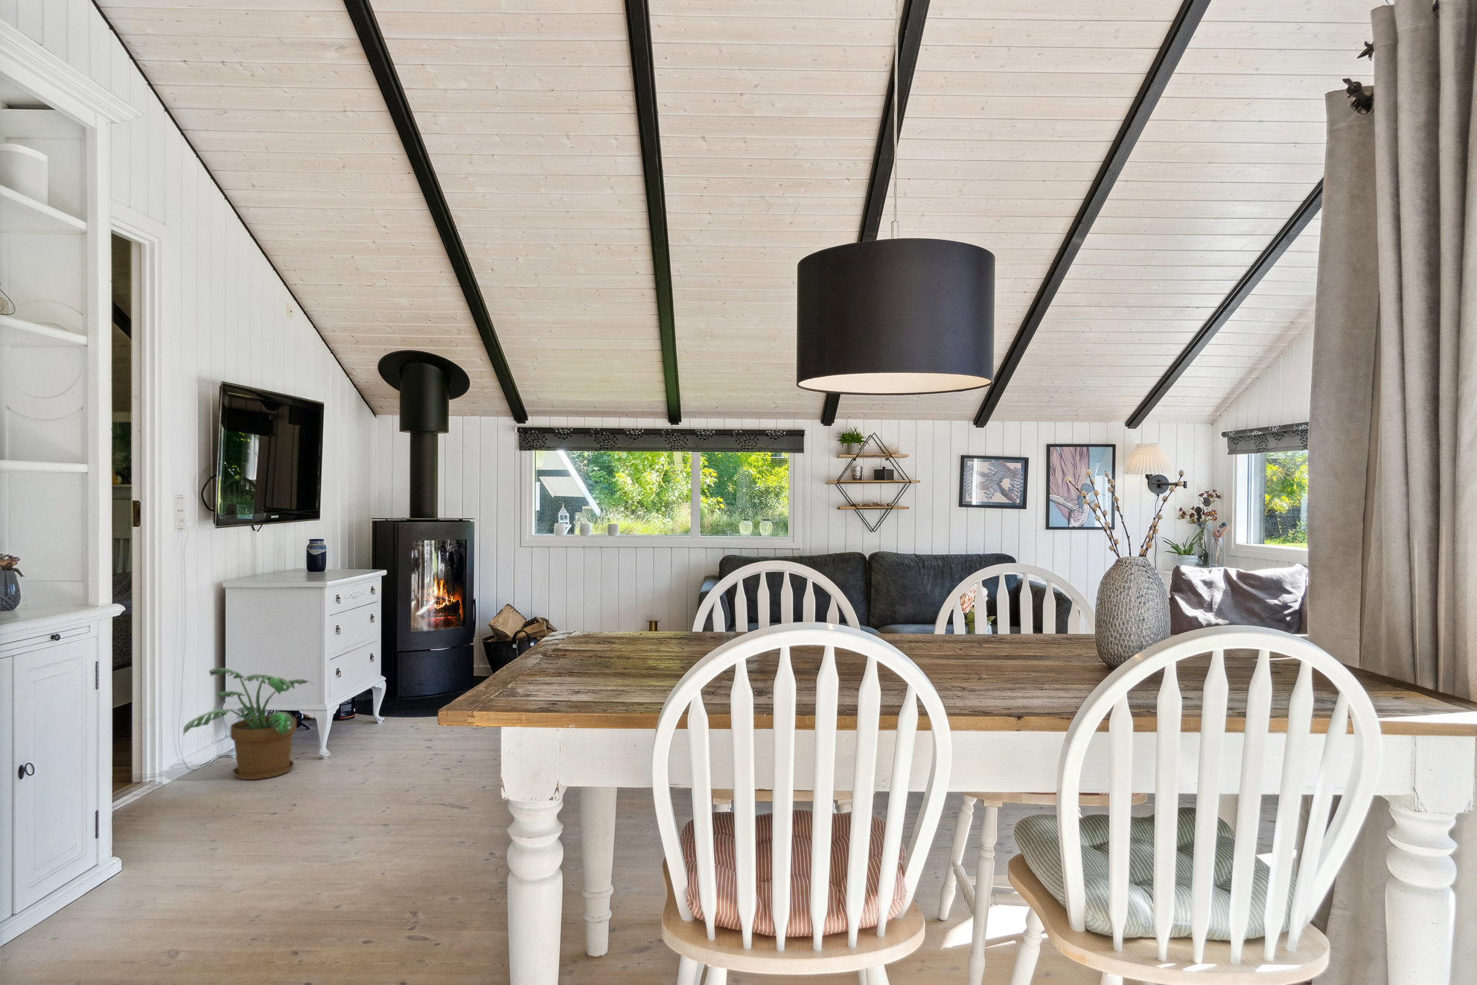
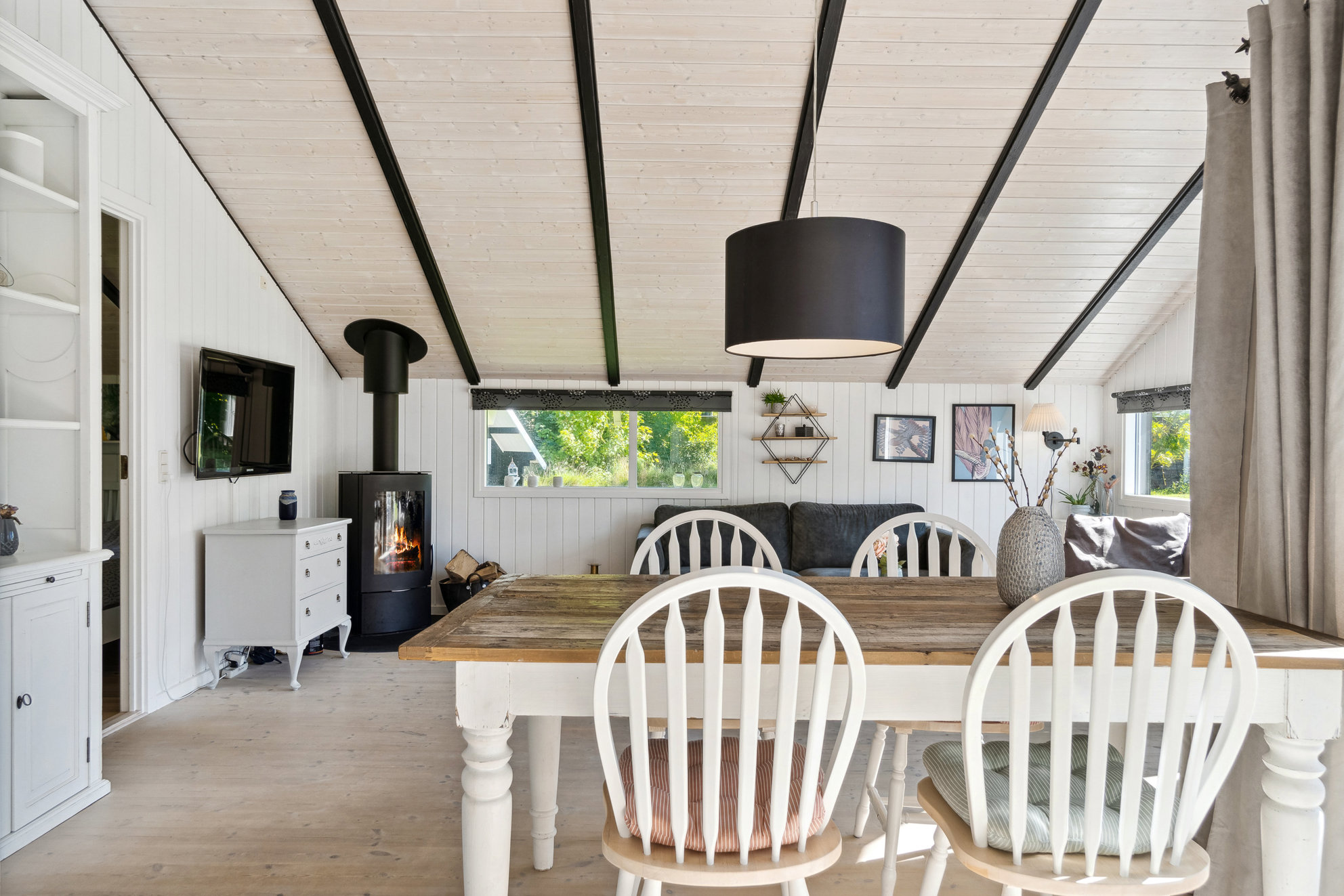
- potted plant [182,667,313,781]
